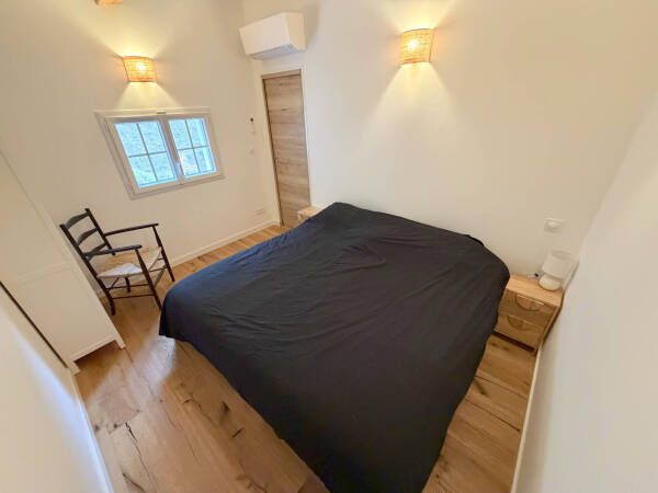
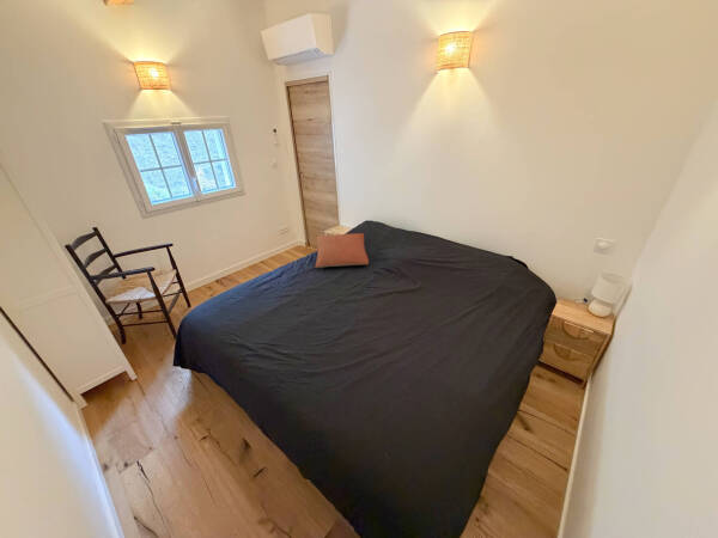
+ pillow [314,232,370,269]
